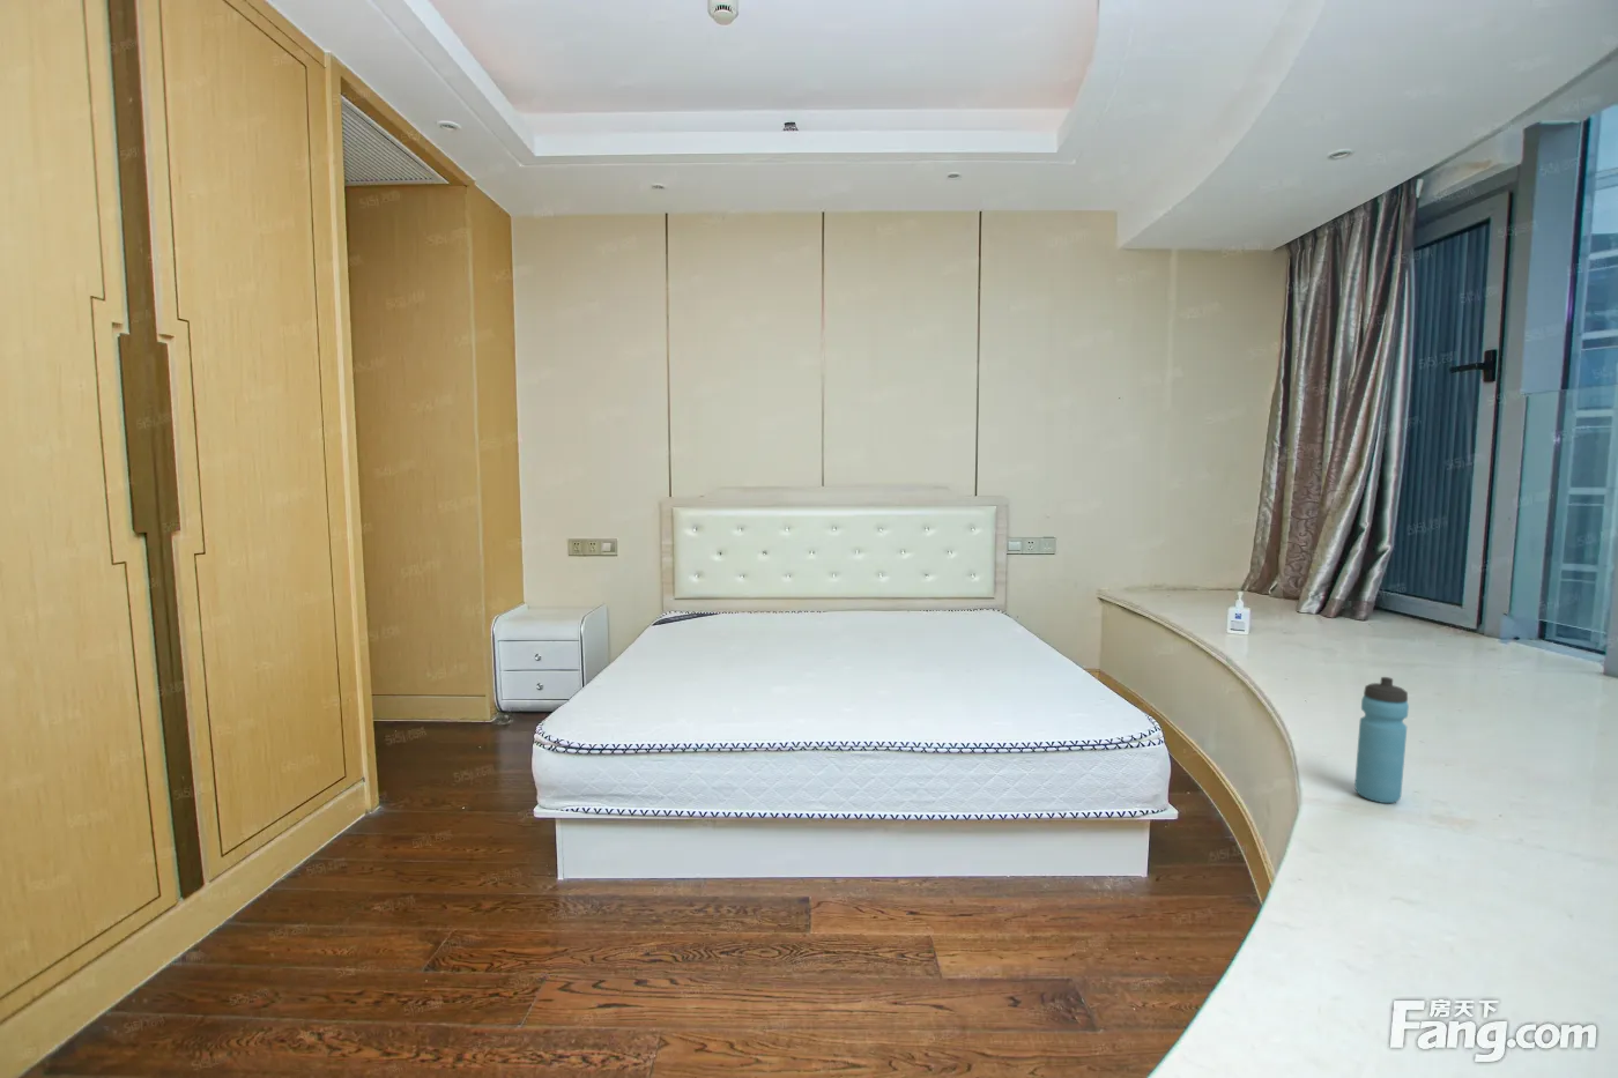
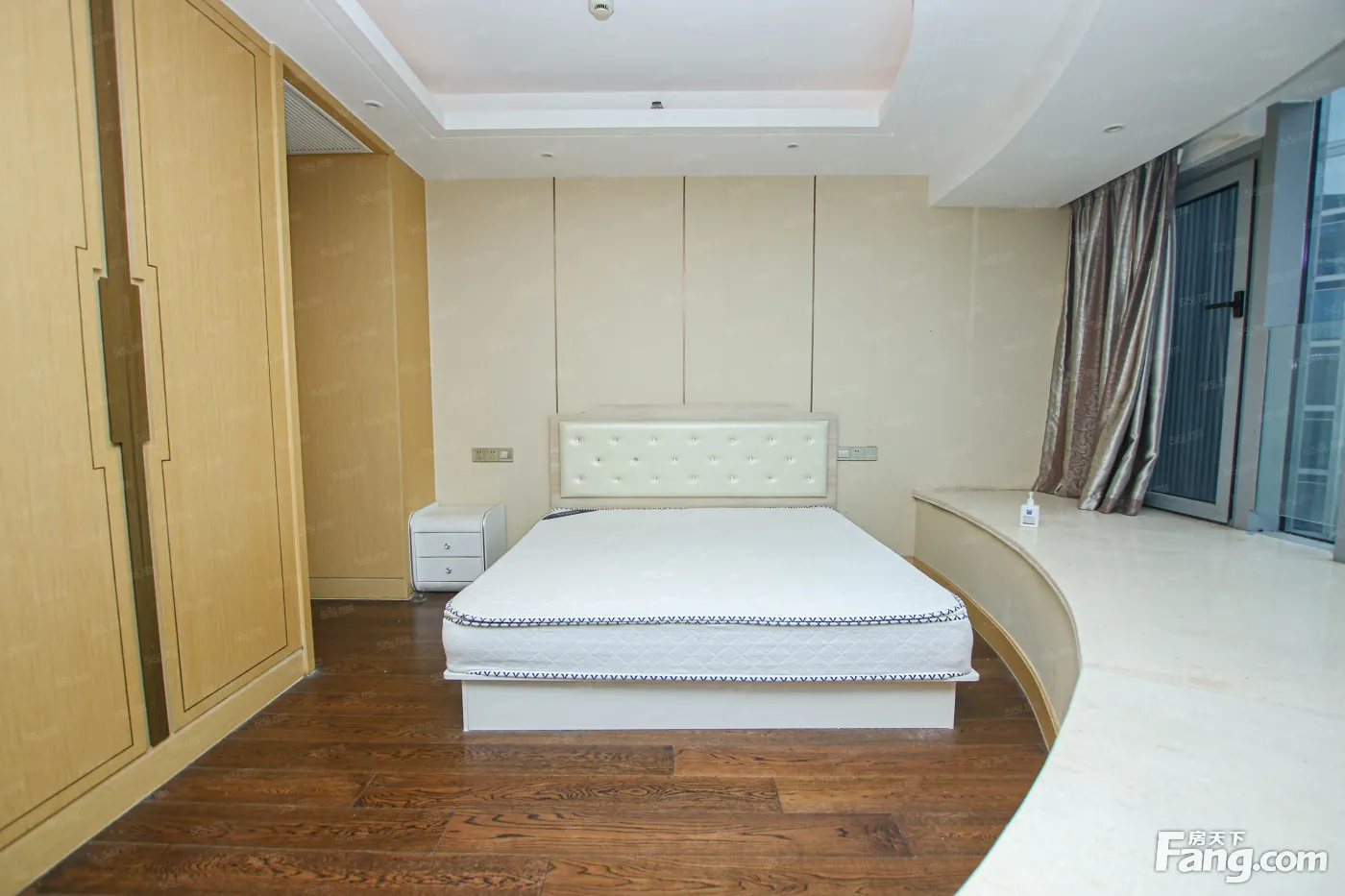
- water bottle [1353,676,1410,804]
